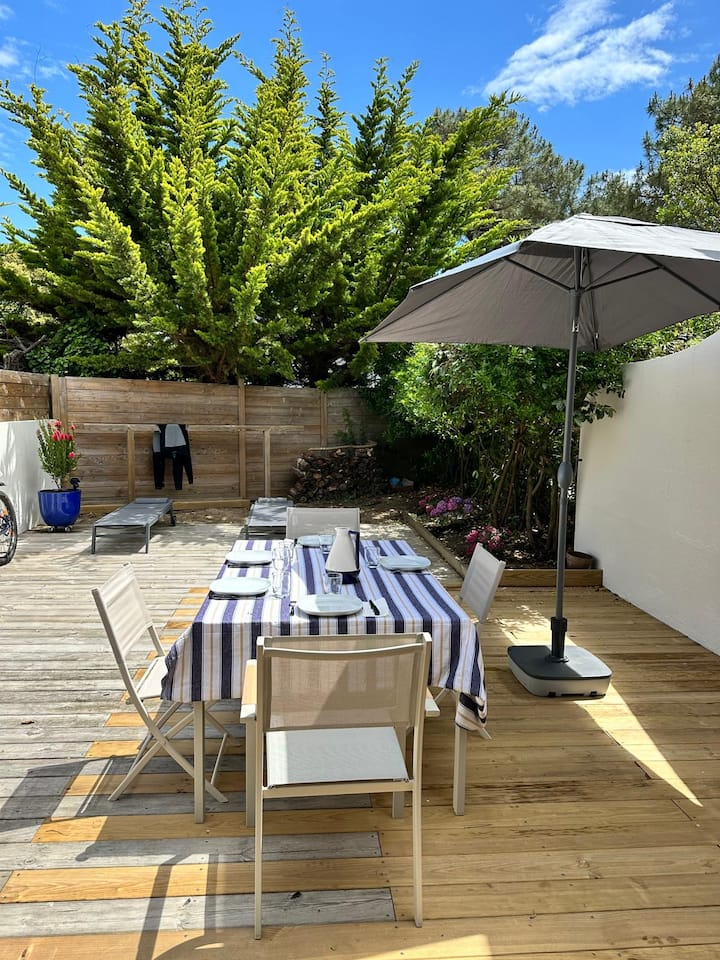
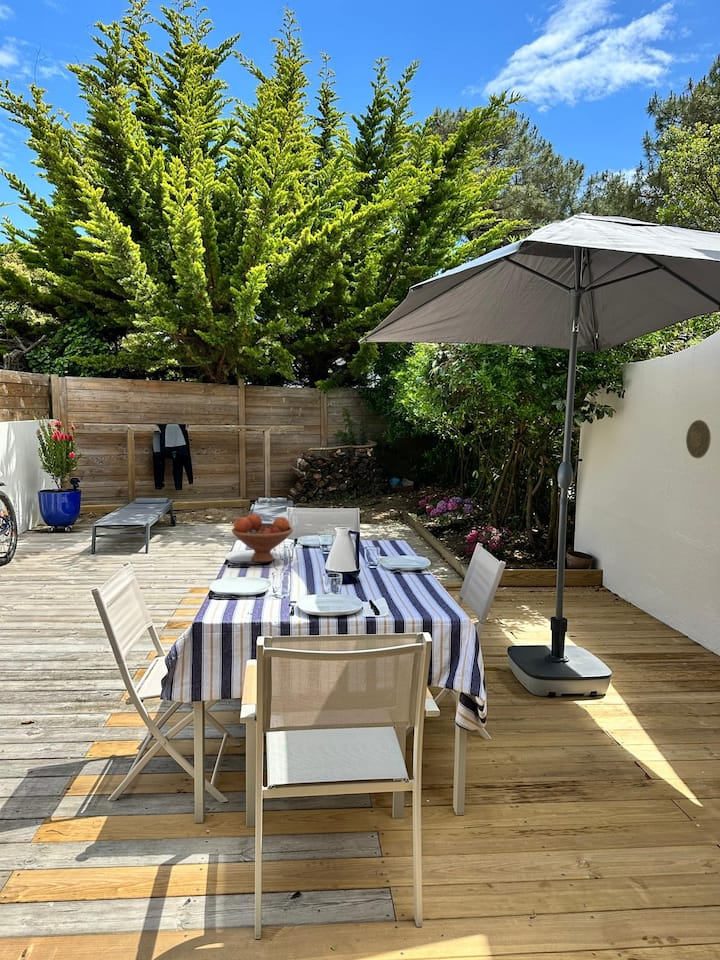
+ fruit bowl [231,513,294,564]
+ decorative plate [685,419,712,459]
